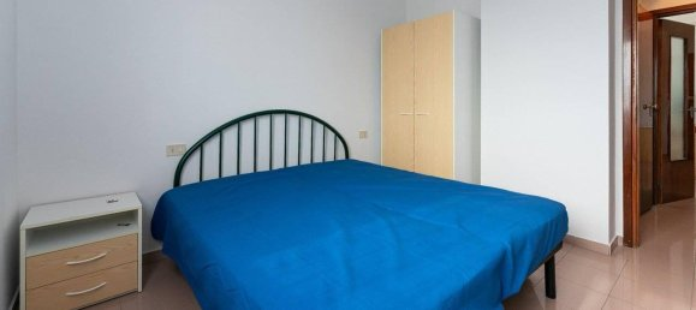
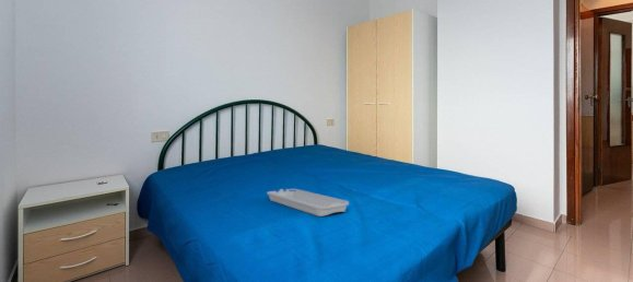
+ serving tray [266,188,350,218]
